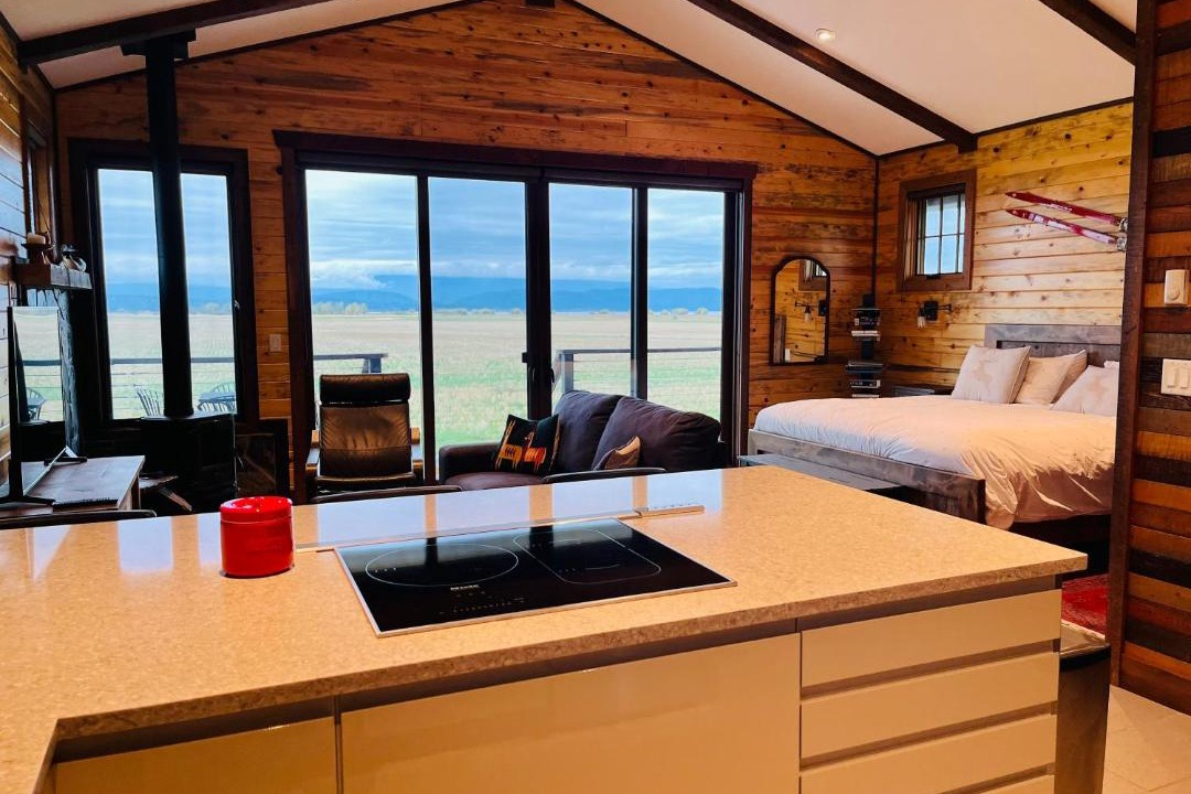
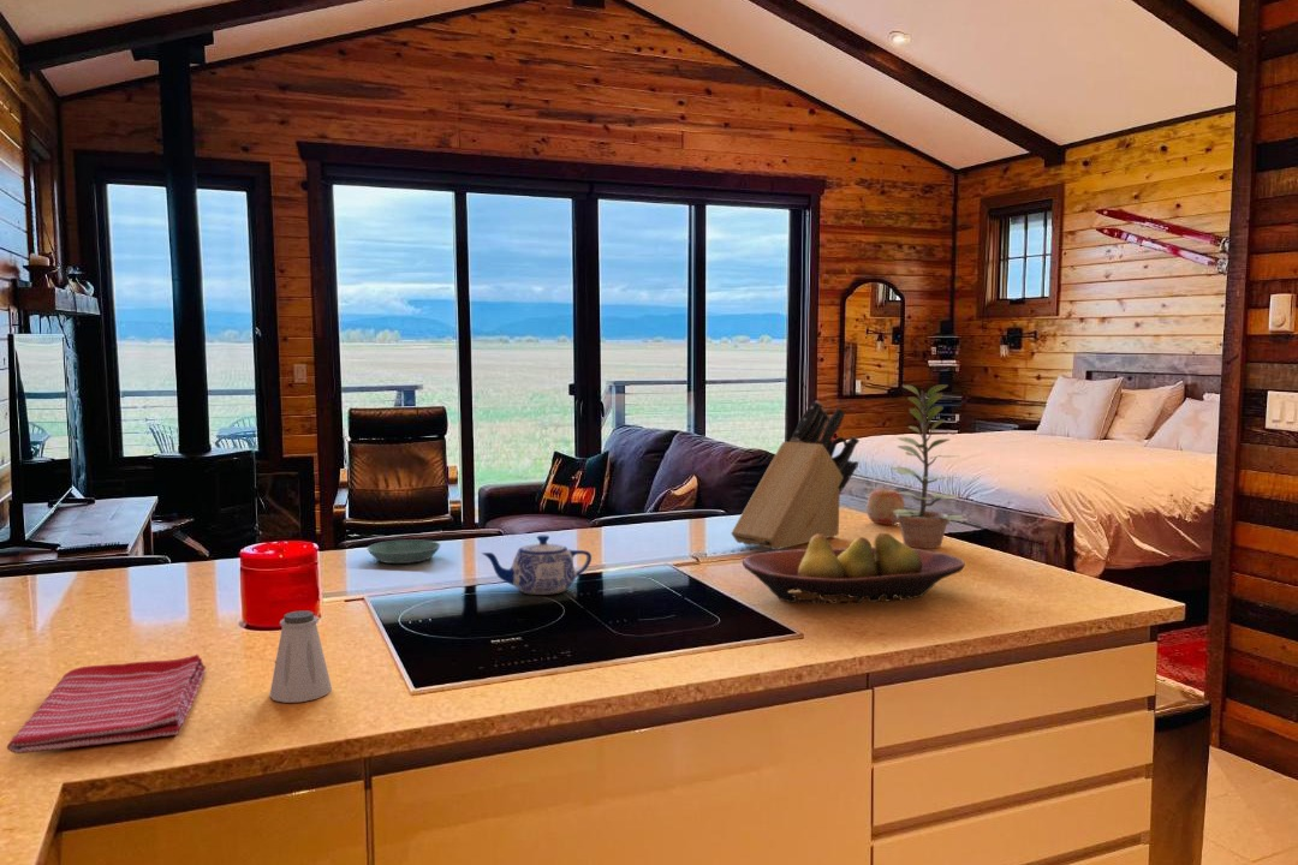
+ teapot [481,535,593,596]
+ plant [888,383,970,549]
+ knife block [731,400,861,551]
+ saltshaker [268,609,333,704]
+ fruit bowl [742,531,965,604]
+ apple [865,489,906,525]
+ saucer [367,538,442,565]
+ dish towel [6,654,207,754]
